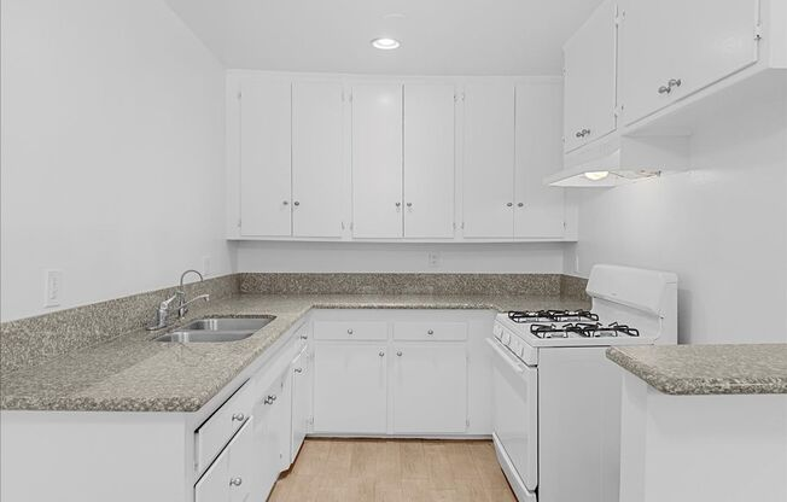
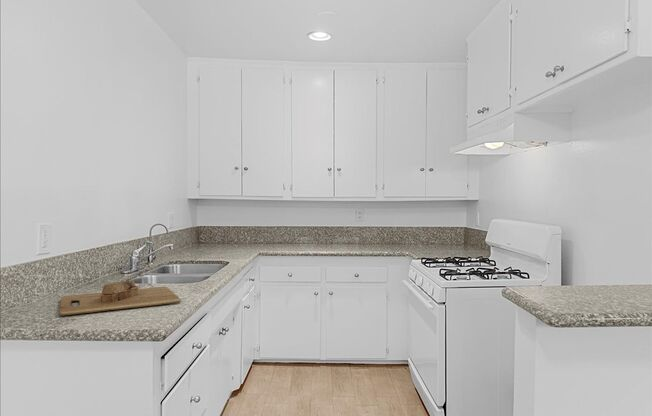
+ cutting board [59,279,182,317]
